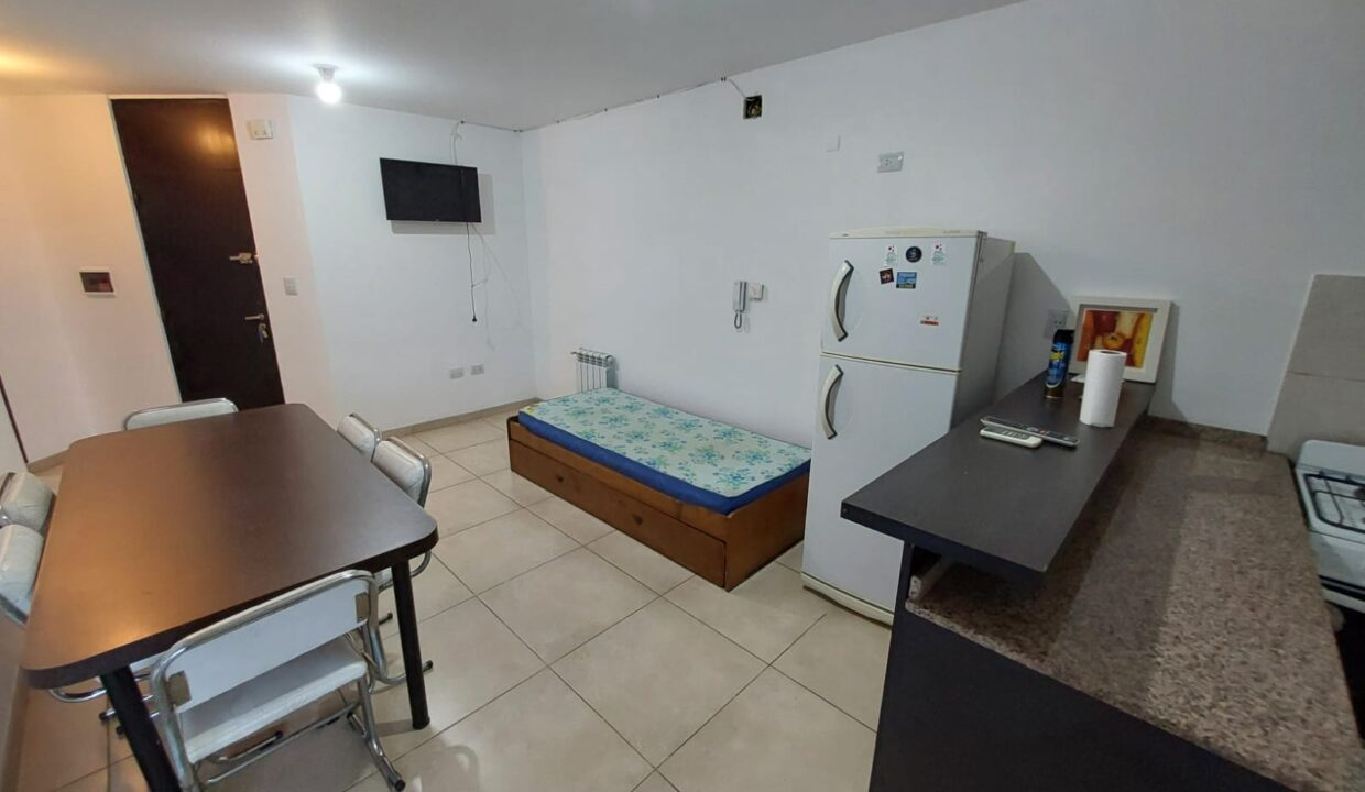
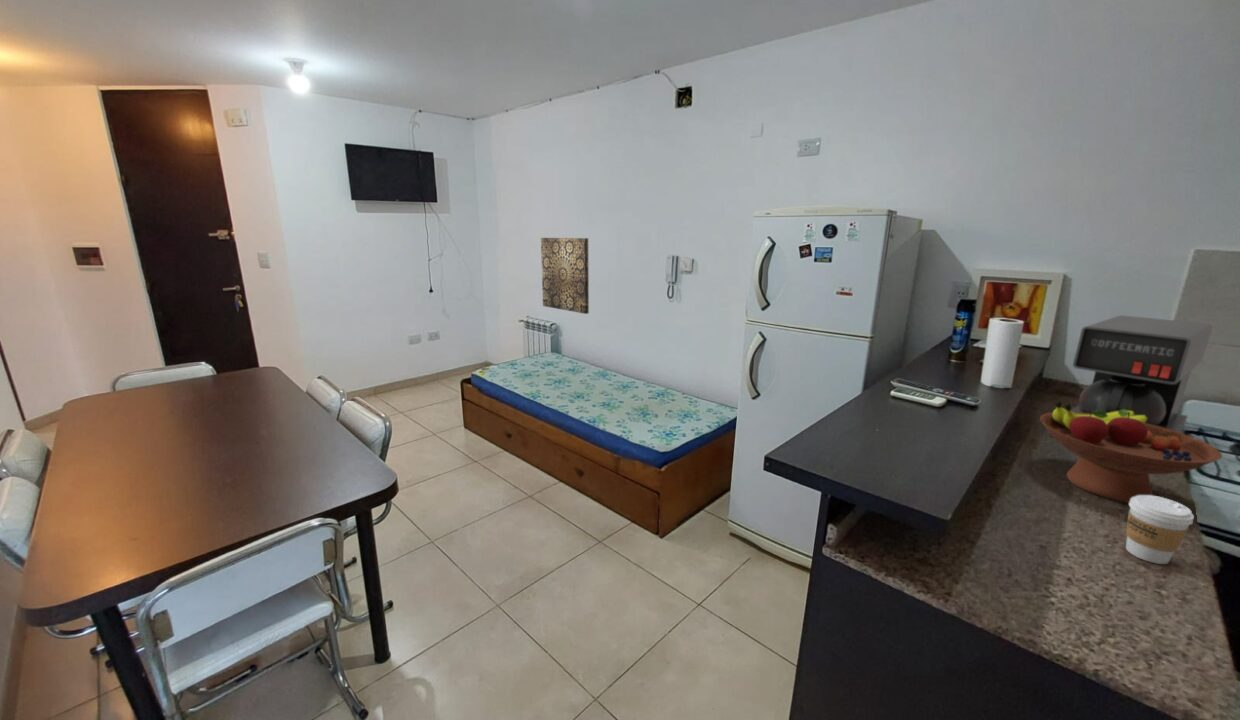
+ coffee maker [1071,314,1214,433]
+ fruit bowl [1039,399,1223,504]
+ wall art [540,237,590,315]
+ coffee cup [1125,495,1195,565]
